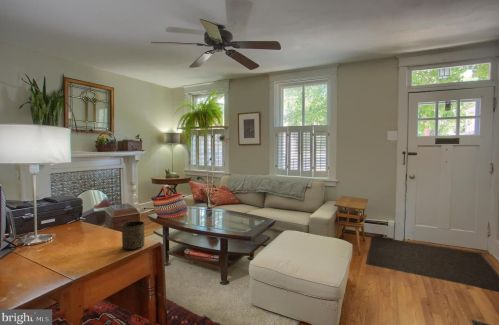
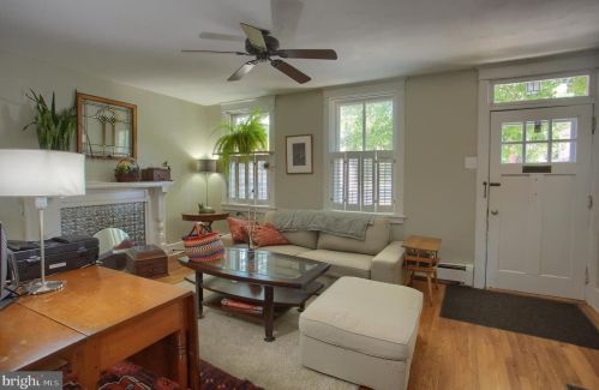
- cup [120,220,145,251]
